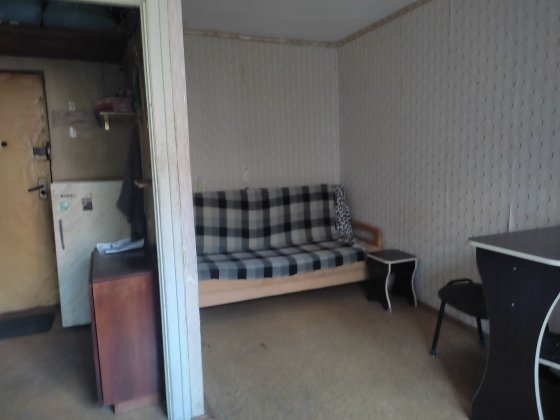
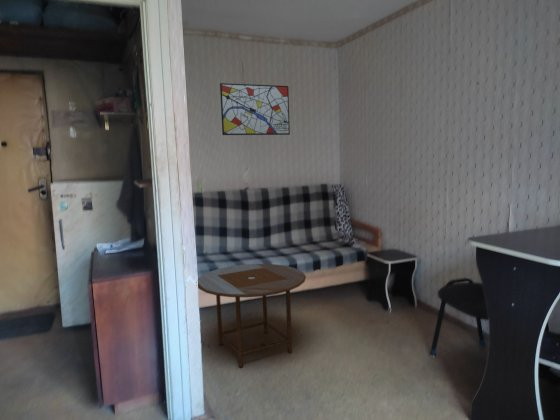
+ wall art [219,82,291,136]
+ side table [197,263,307,368]
